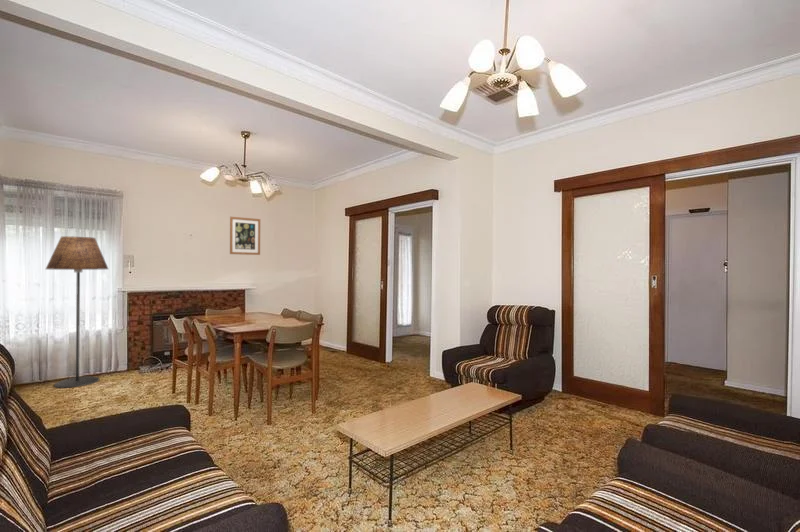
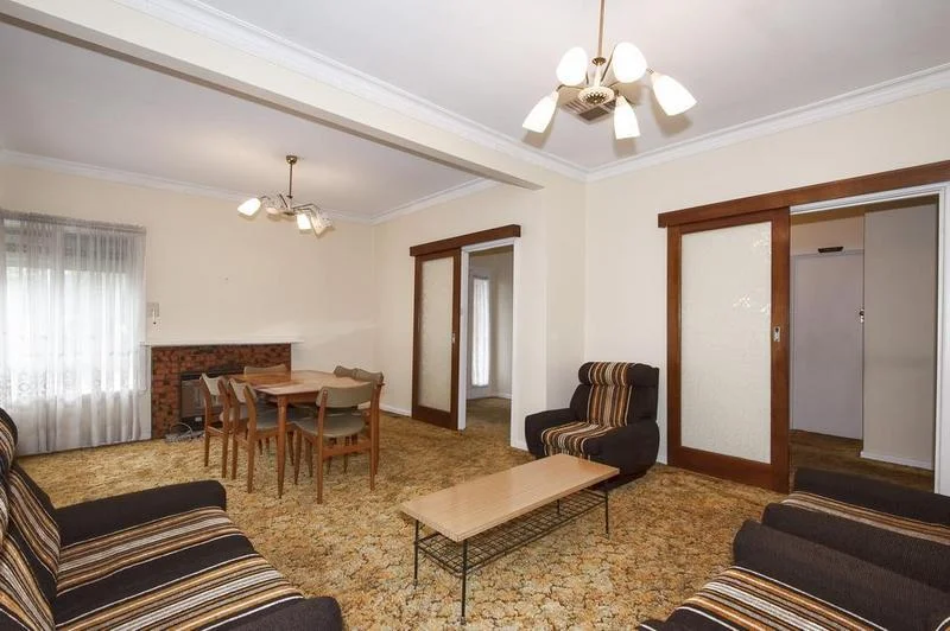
- floor lamp [45,235,109,389]
- wall art [229,216,261,256]
